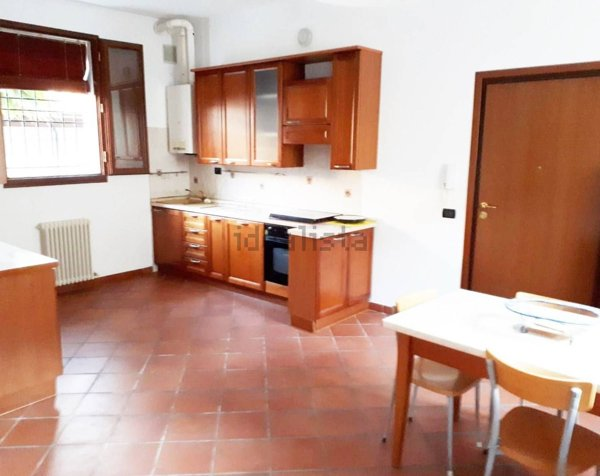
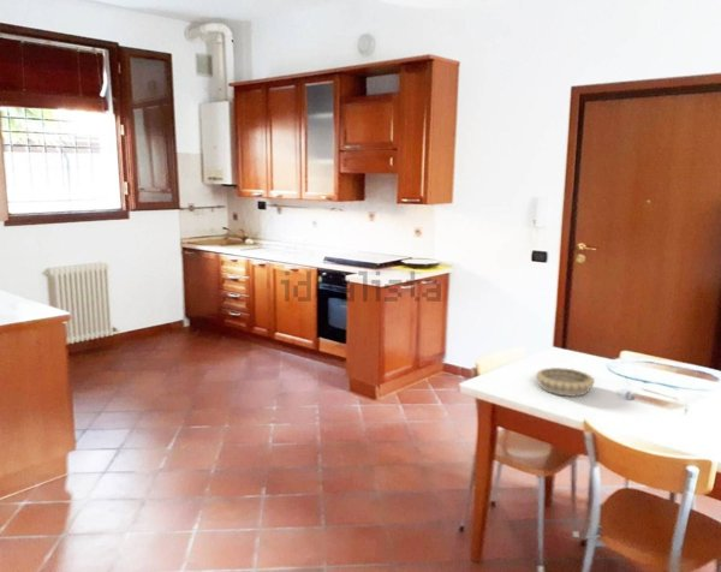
+ decorative bowl [535,367,596,398]
